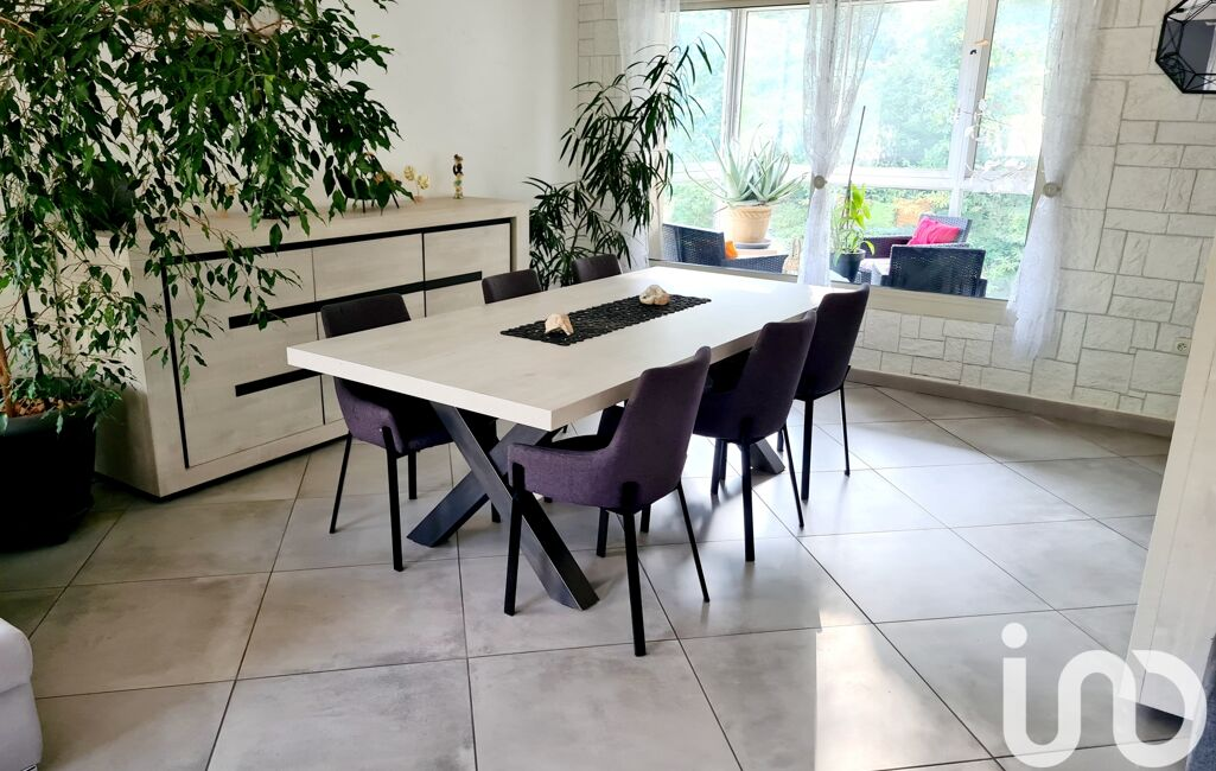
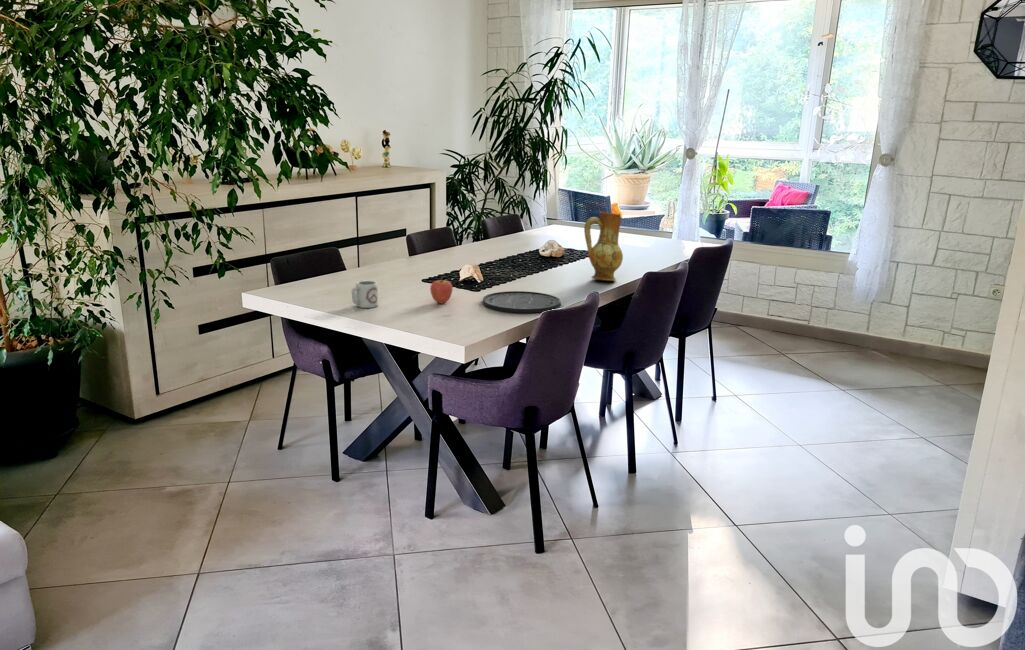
+ plate [482,290,562,314]
+ ceramic jug [583,211,624,282]
+ fruit [429,277,454,304]
+ cup [351,280,379,309]
